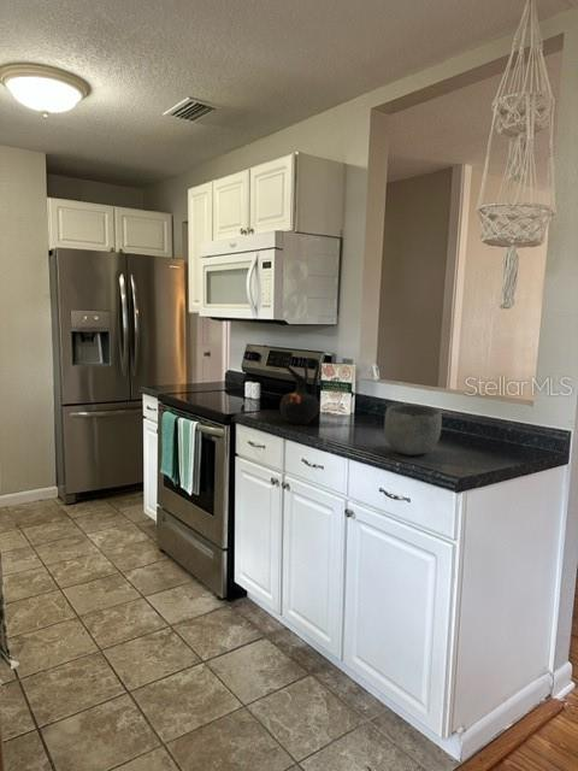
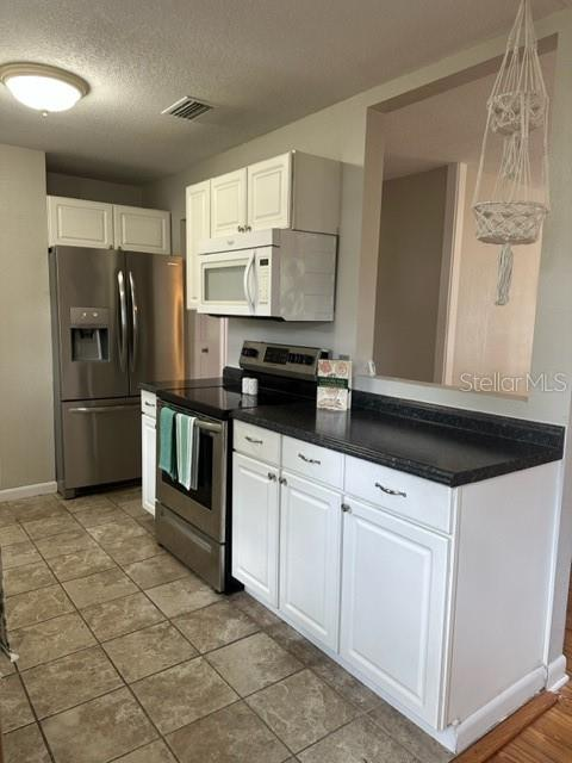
- ceramic jug [279,357,322,425]
- bowl [383,404,443,457]
